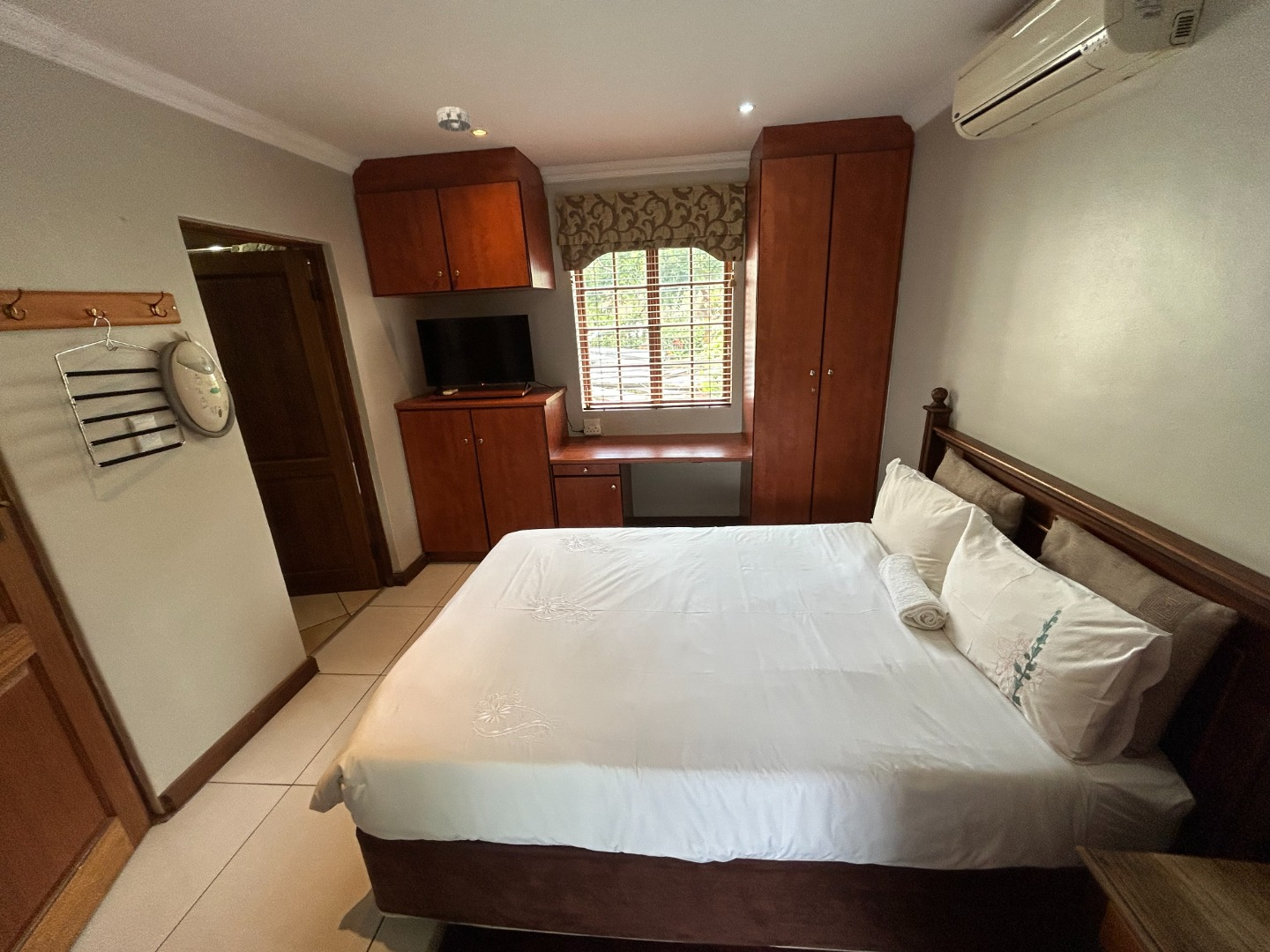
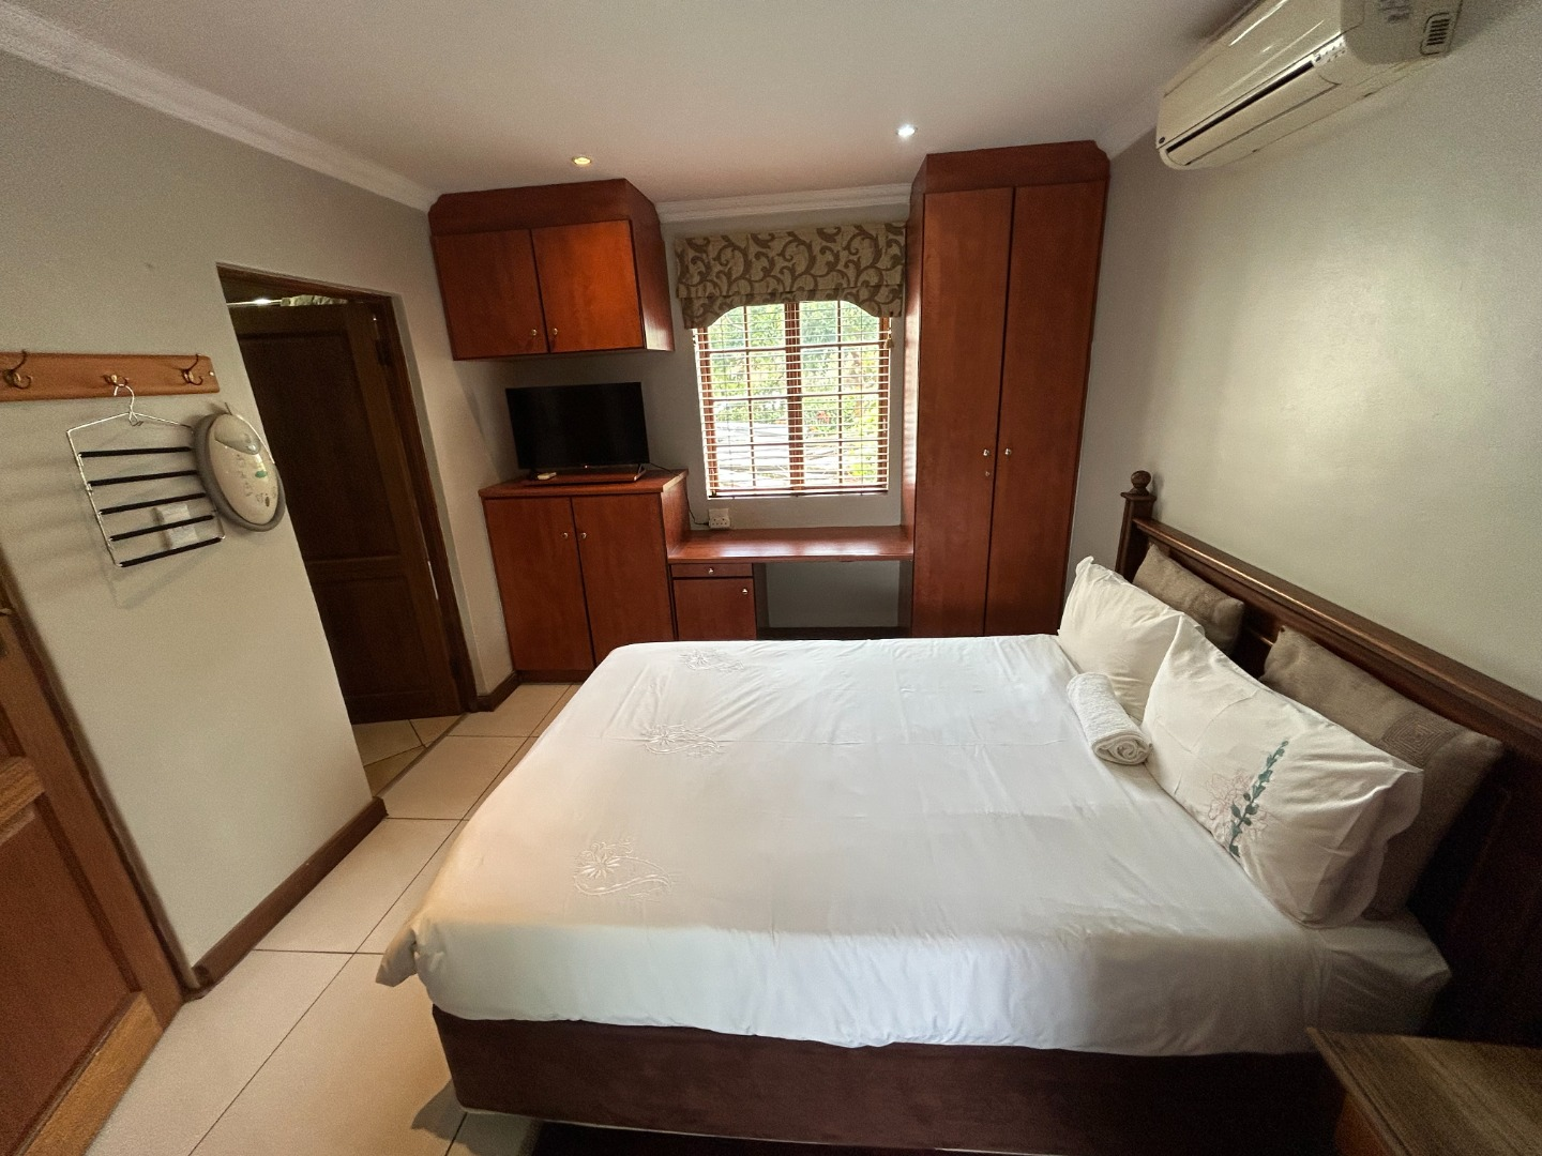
- smoke detector [436,106,472,132]
